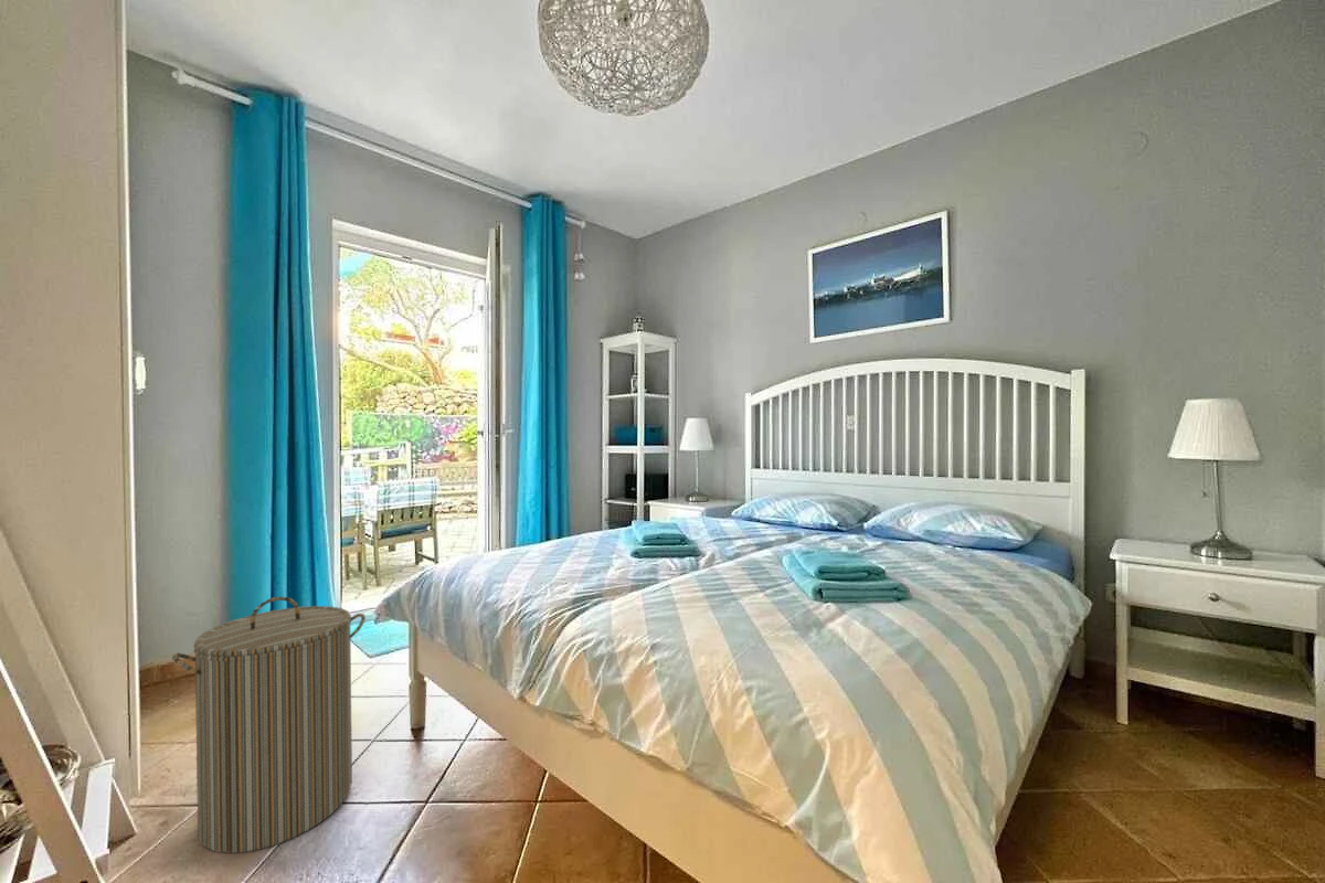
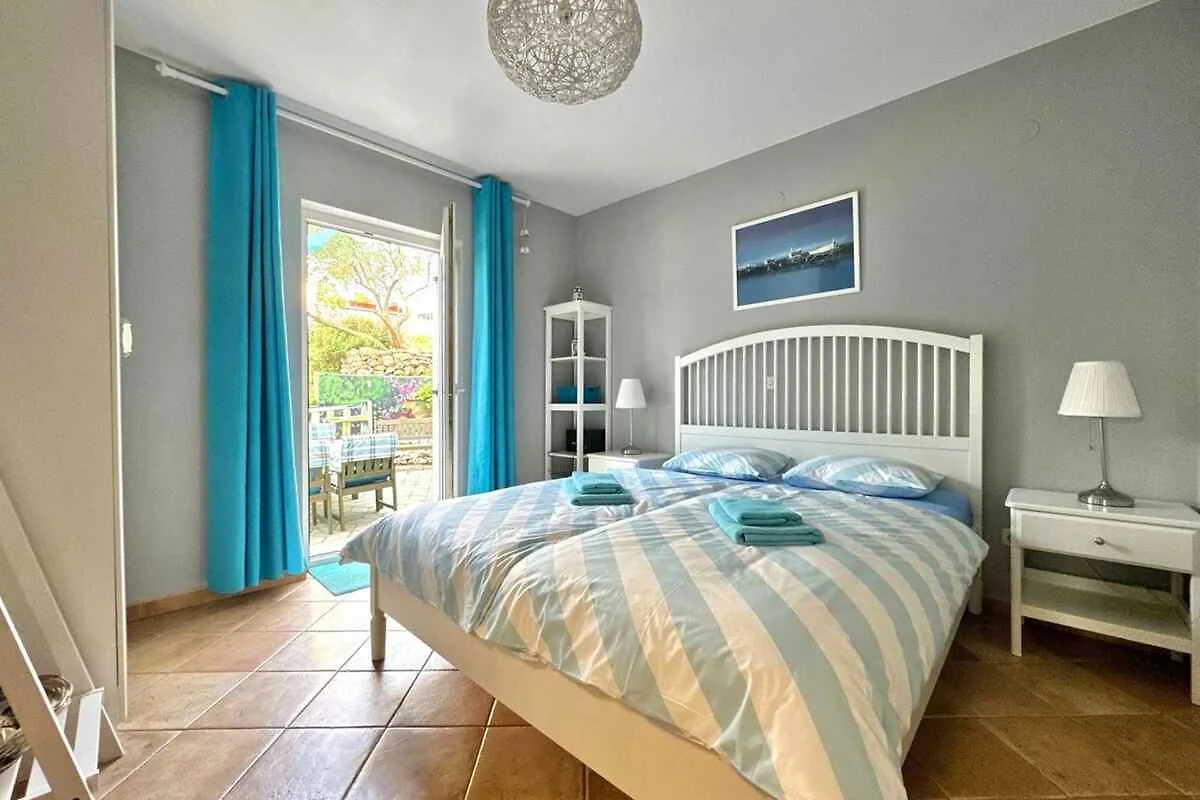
- laundry hamper [171,596,367,854]
